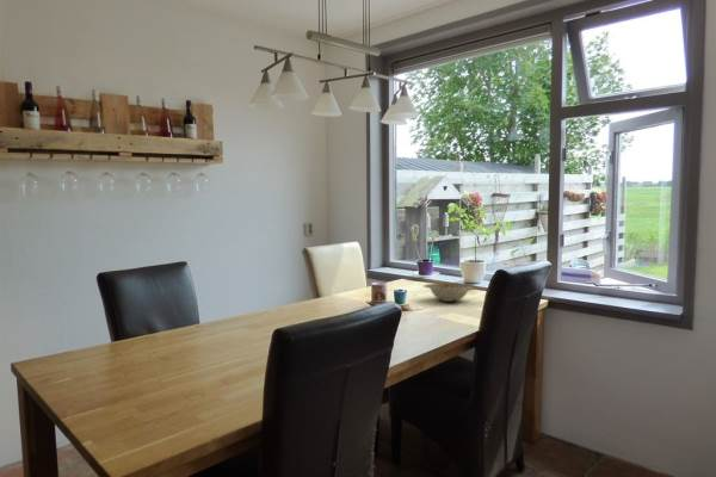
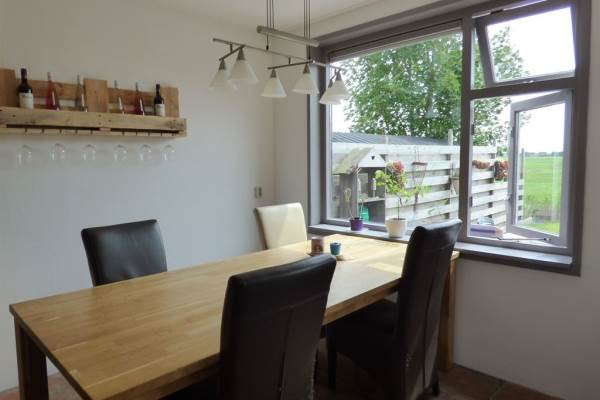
- decorative bowl [421,281,477,303]
